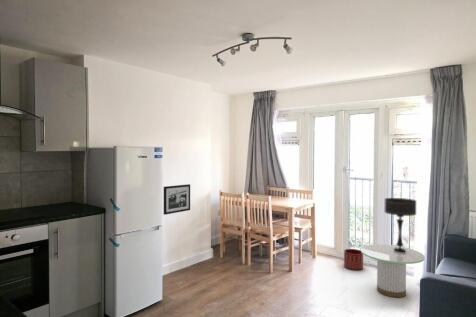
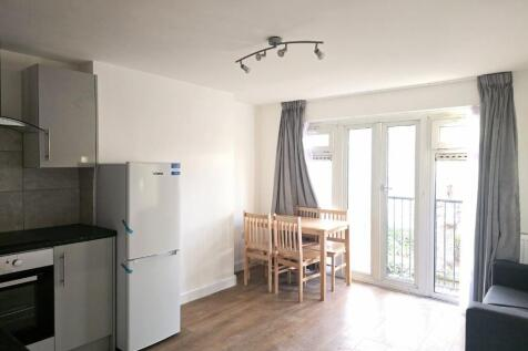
- picture frame [163,183,191,216]
- planter [343,248,364,271]
- table lamp [384,197,417,253]
- side table [360,243,426,298]
